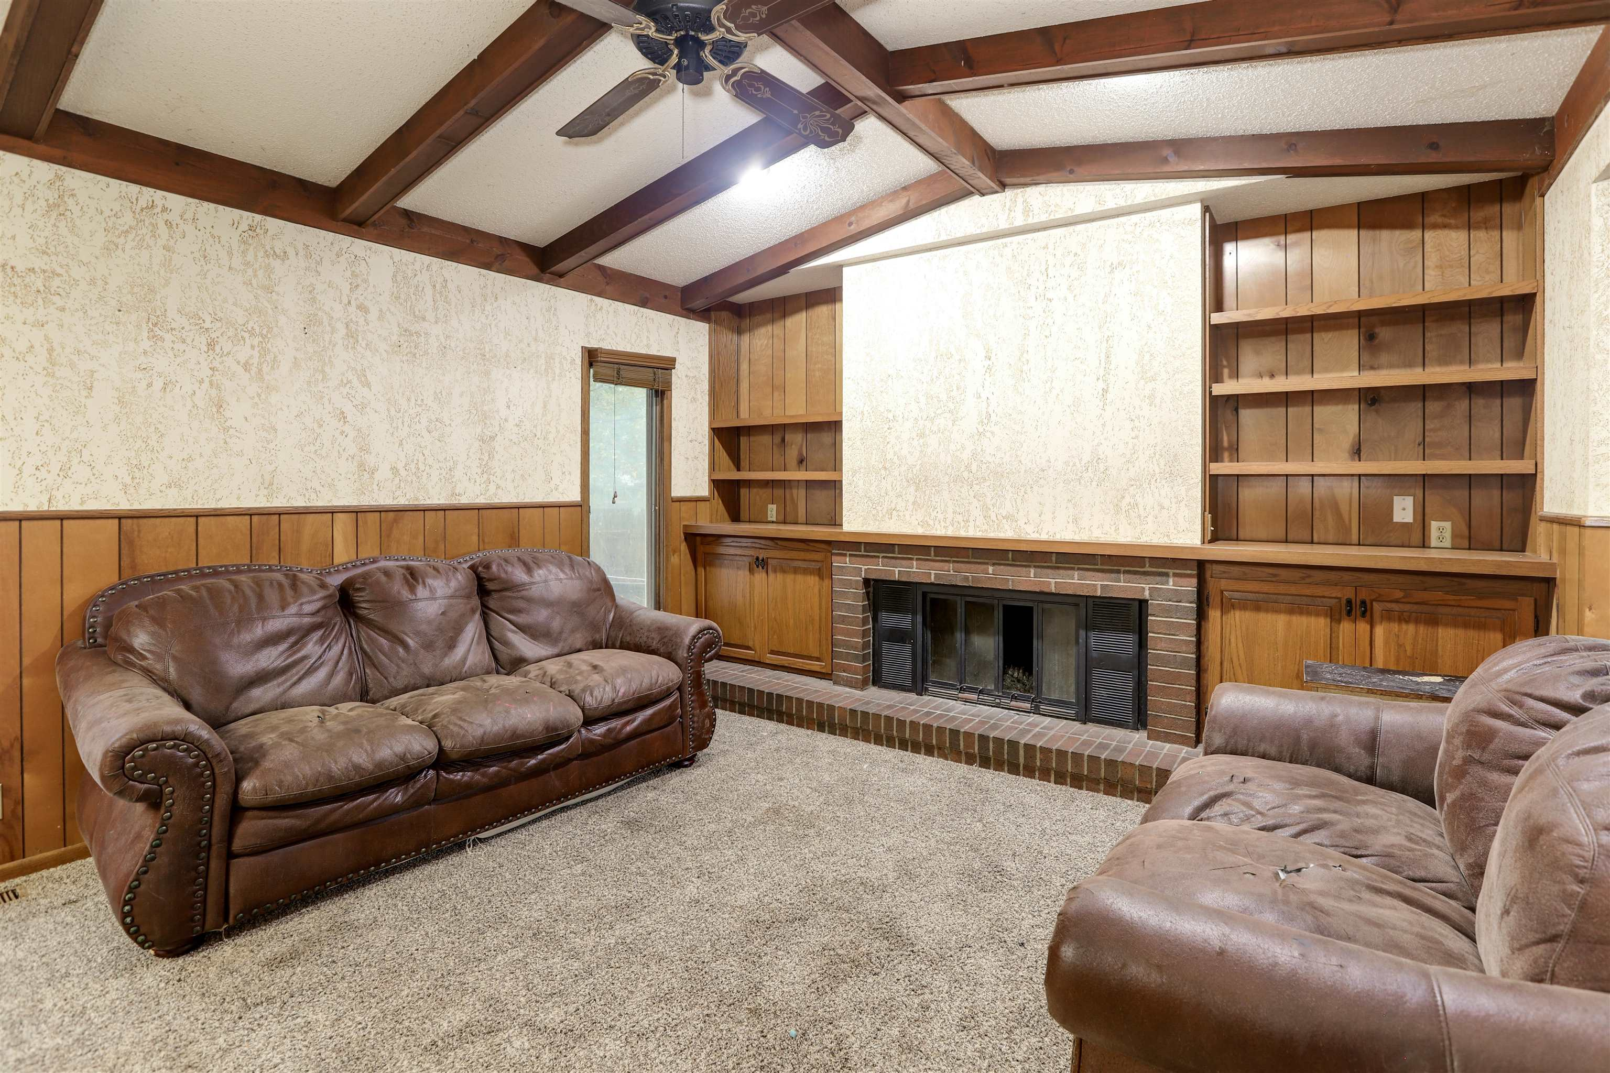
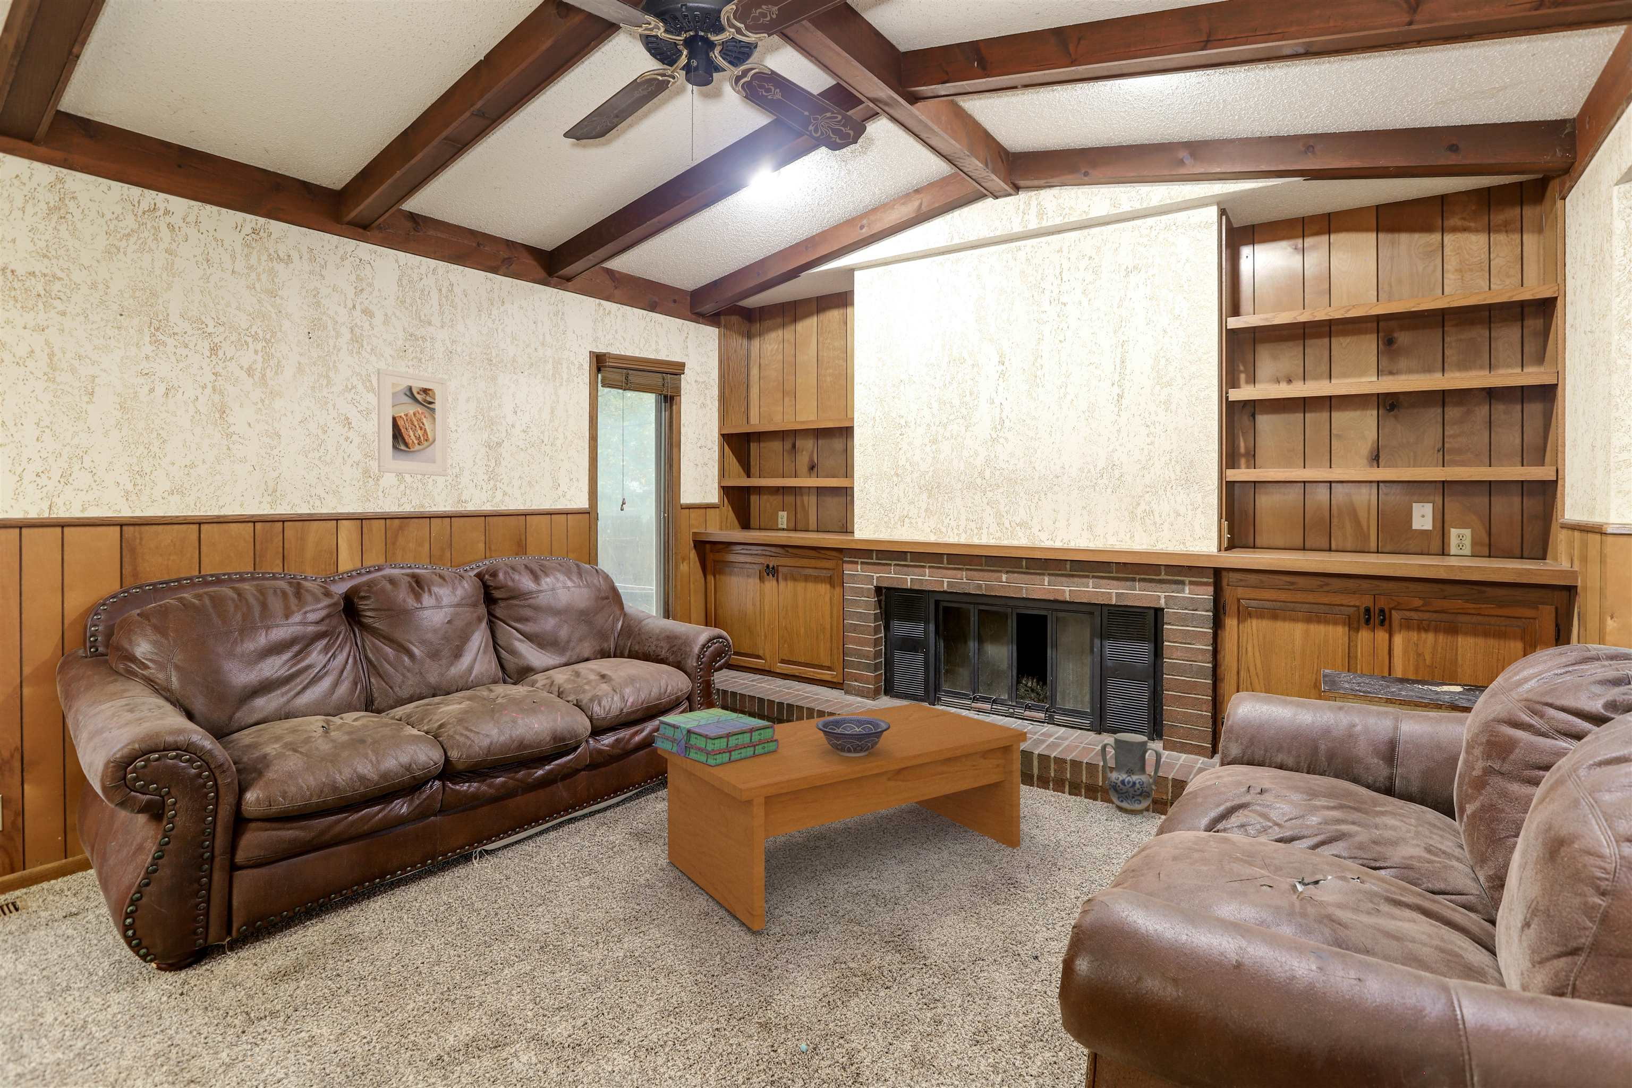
+ decorative bowl [816,716,890,756]
+ vase [1100,732,1162,815]
+ coffee table [657,702,1027,931]
+ stack of books [652,708,778,766]
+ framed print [376,368,448,476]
